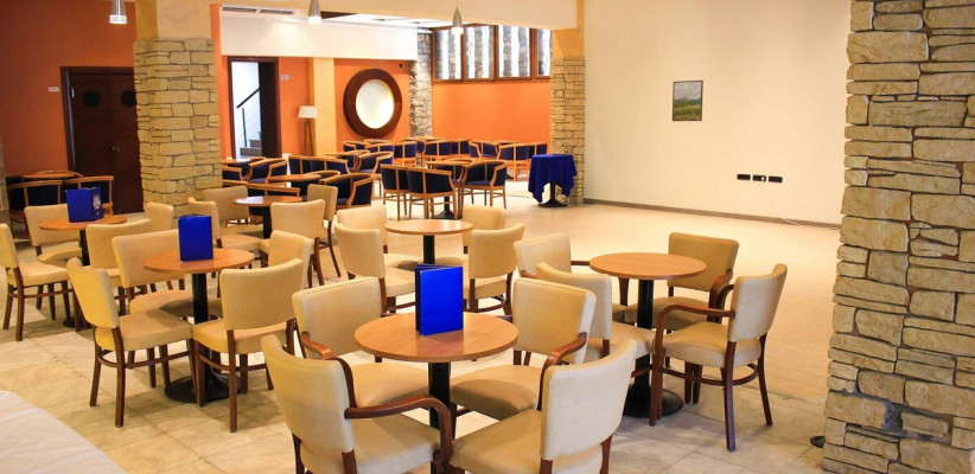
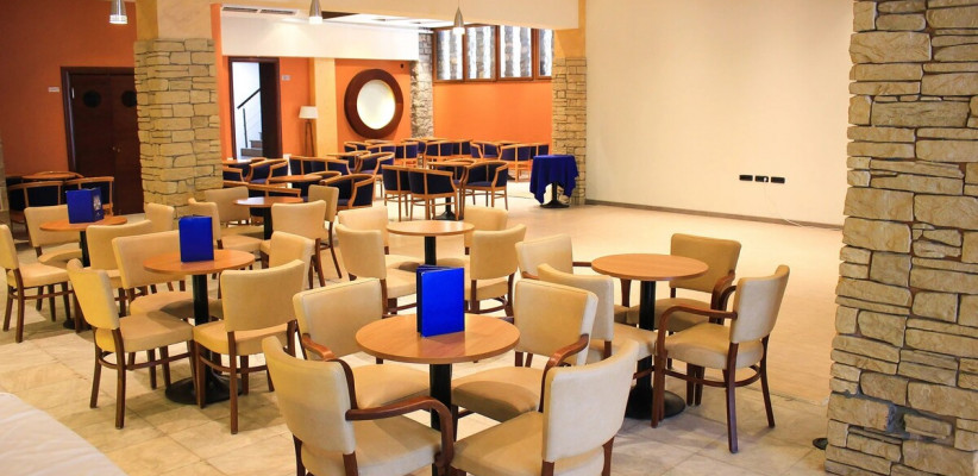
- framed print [671,79,705,122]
